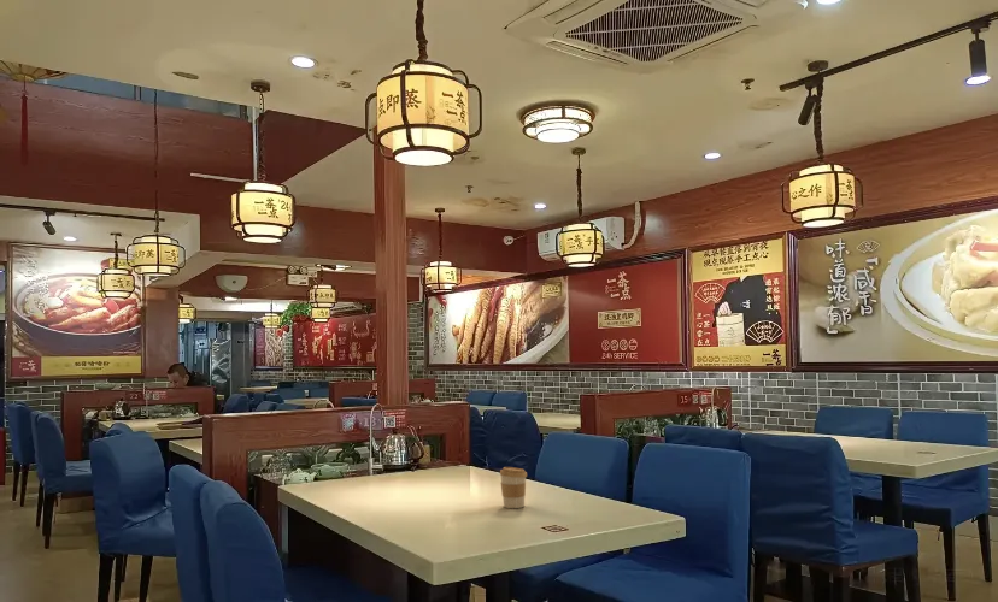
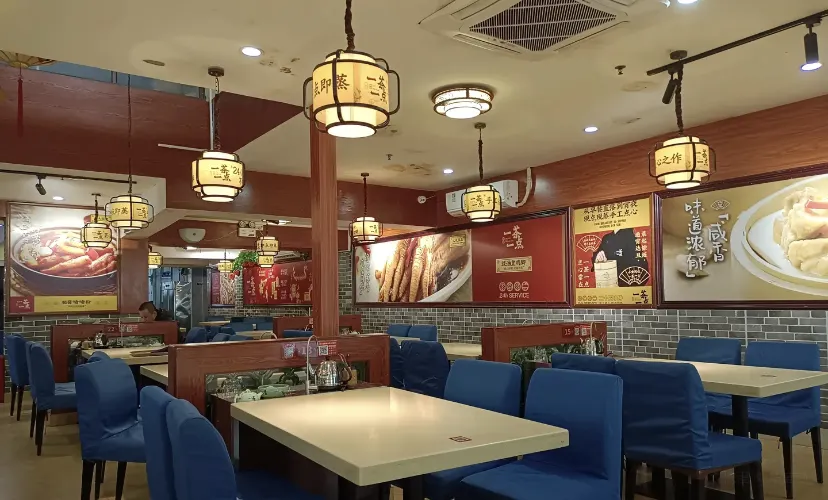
- coffee cup [499,466,528,509]
